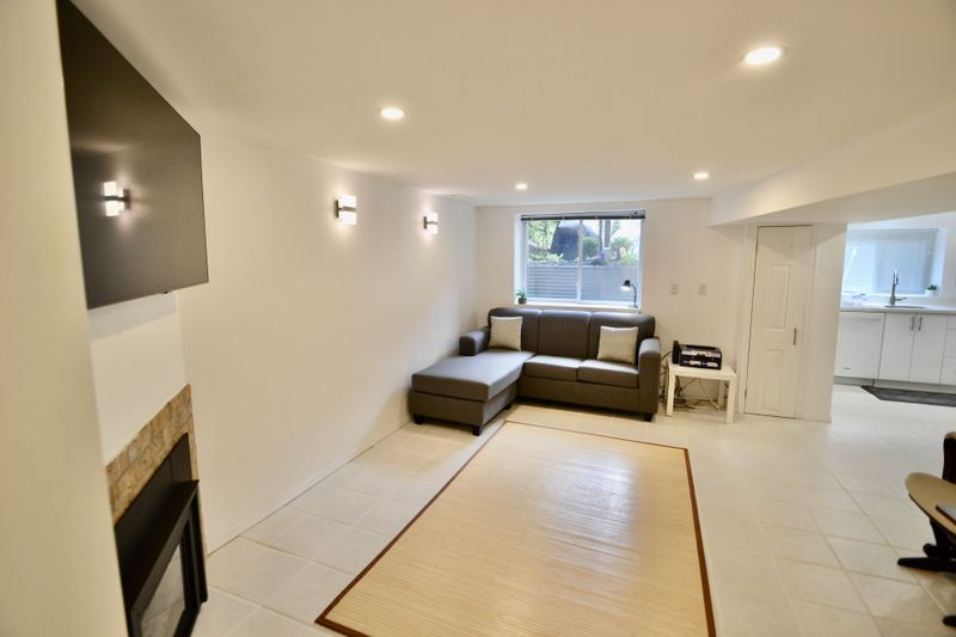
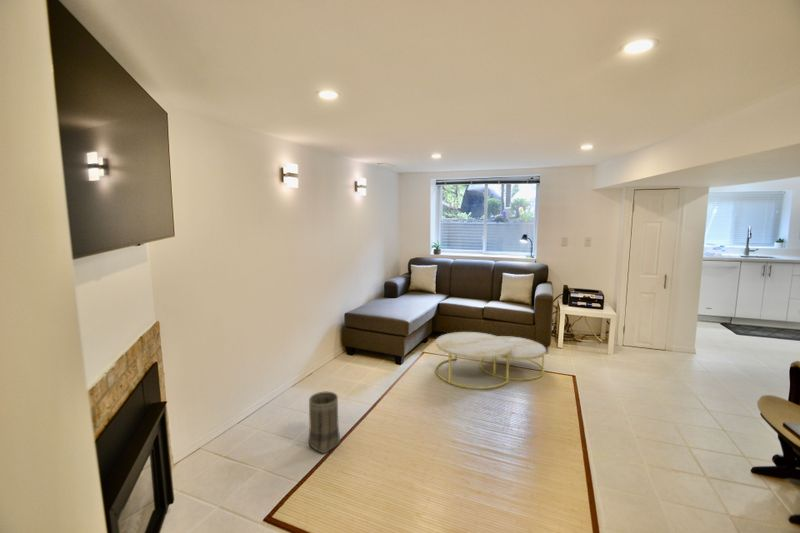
+ basket [308,391,341,455]
+ coffee table [435,331,547,389]
